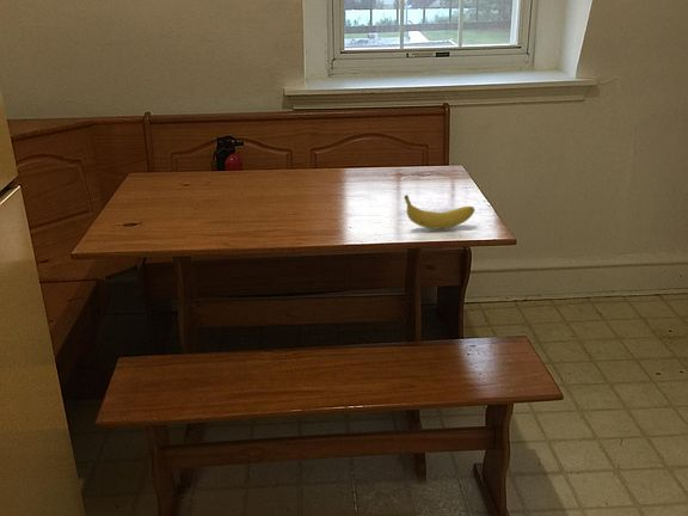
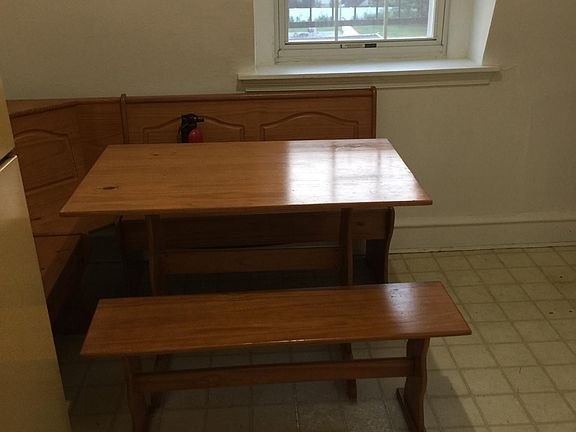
- fruit [403,194,475,229]
